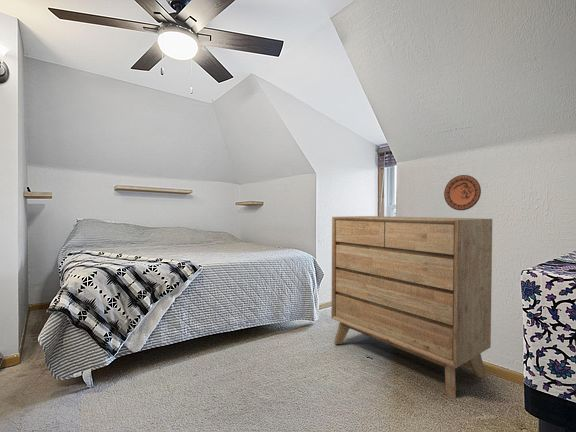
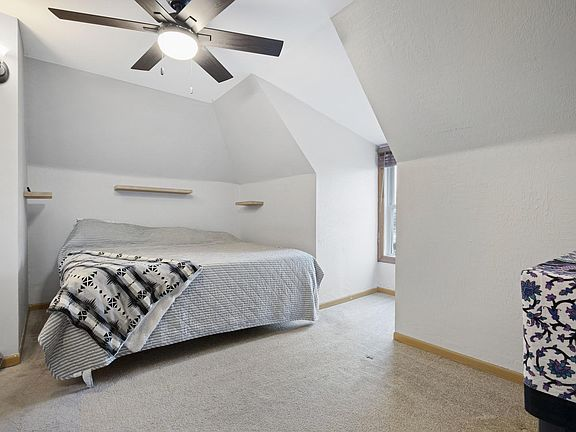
- decorative plate [443,174,482,211]
- dresser [330,215,493,399]
